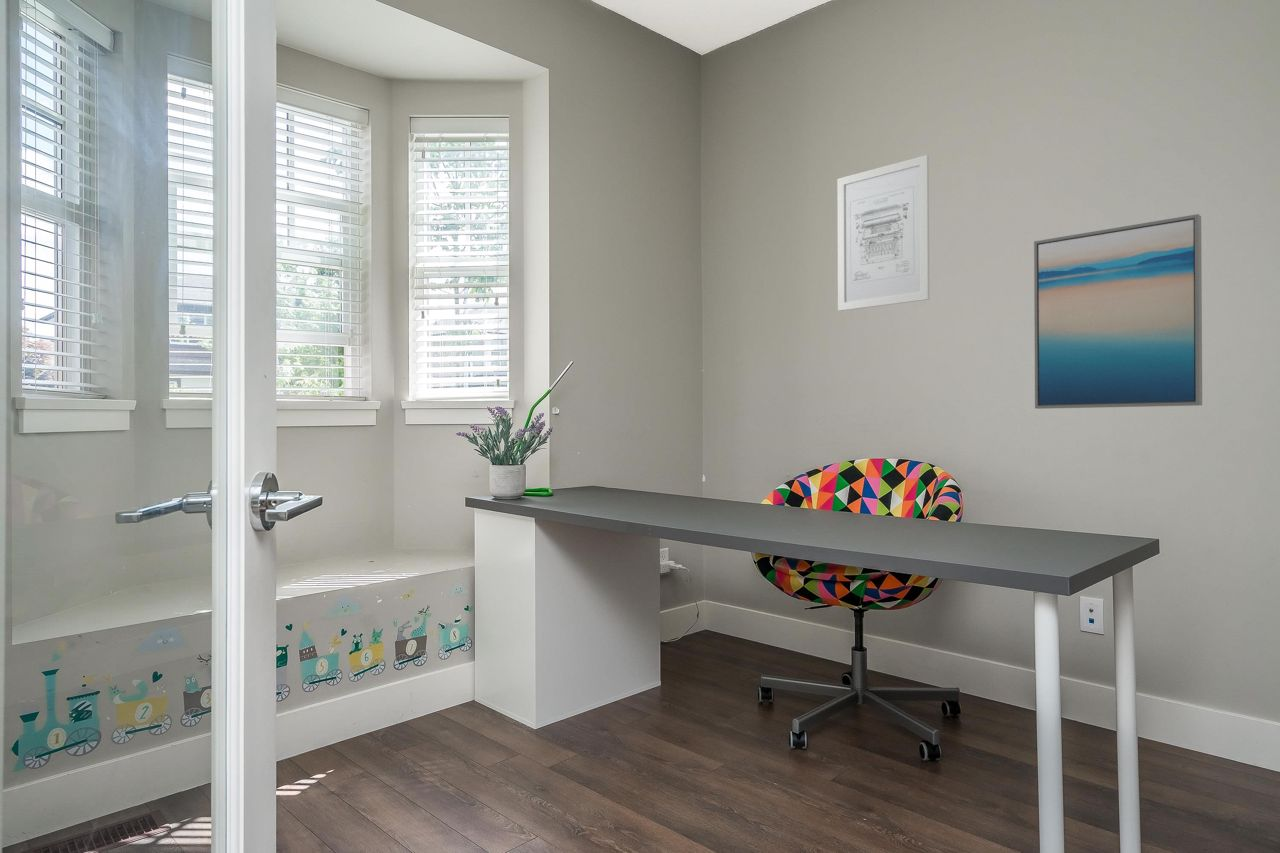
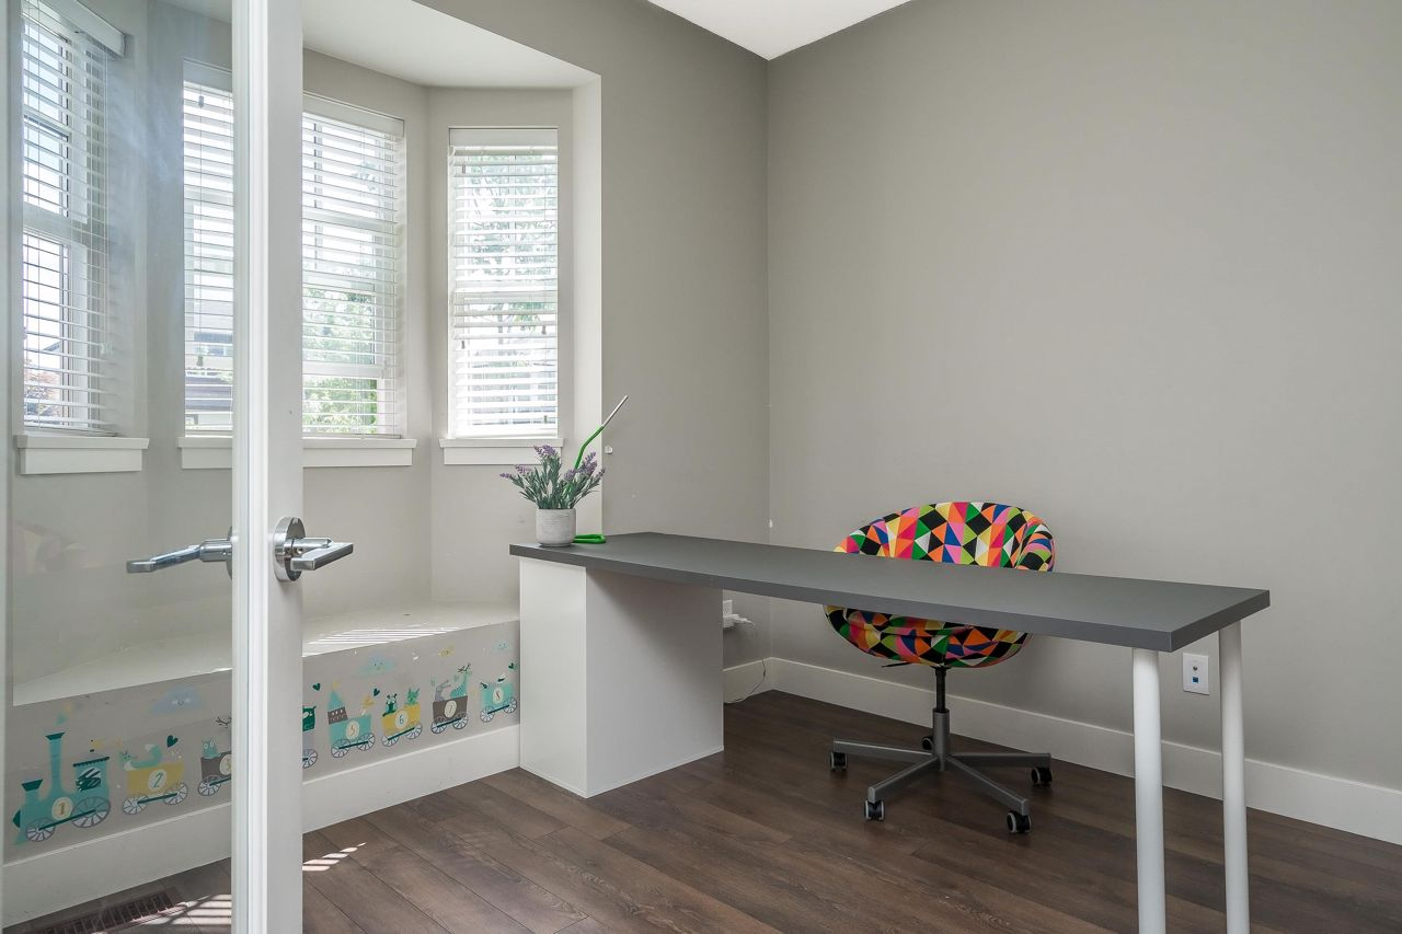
- wall art [836,154,930,312]
- wall art [1033,213,1203,410]
